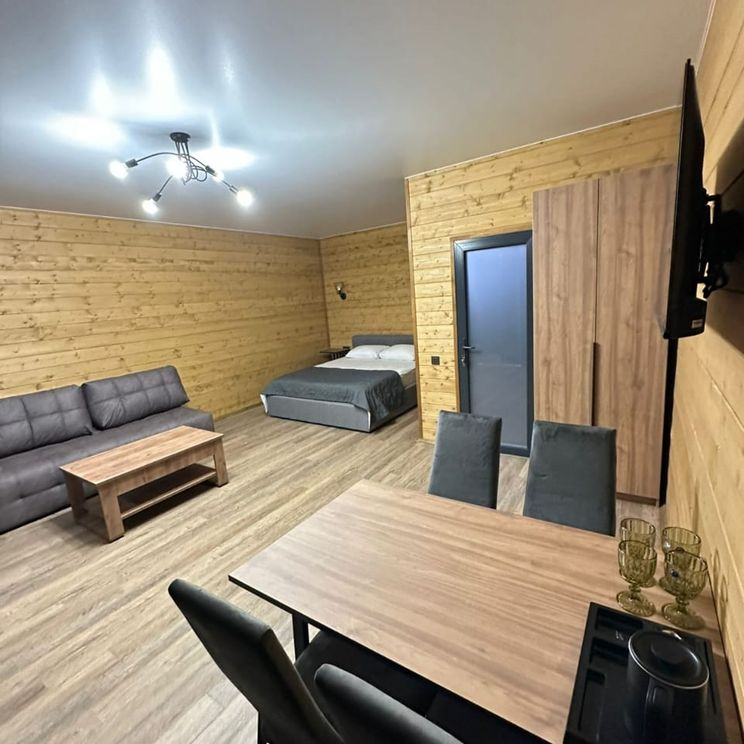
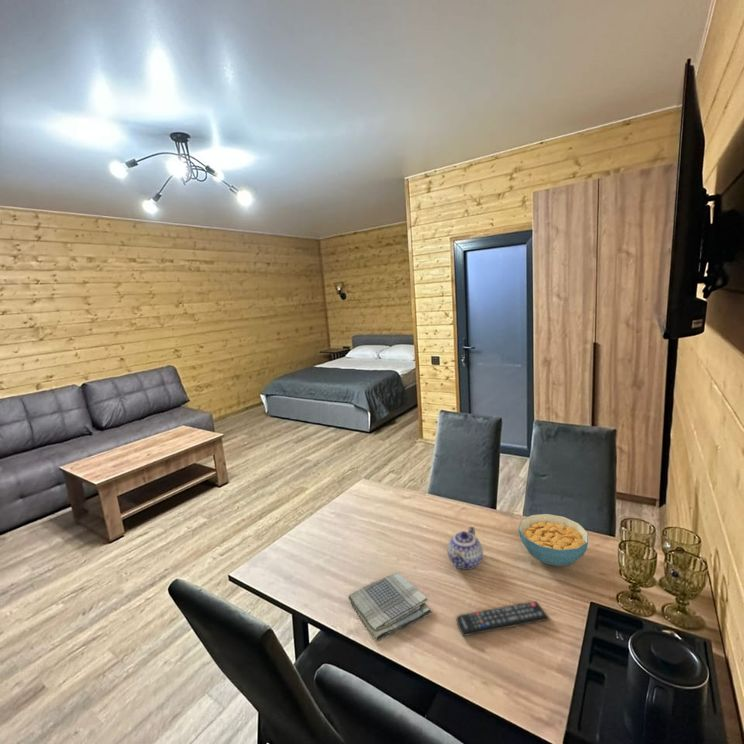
+ teapot [447,526,484,571]
+ cereal bowl [518,513,589,567]
+ dish towel [347,571,433,642]
+ remote control [455,600,550,637]
